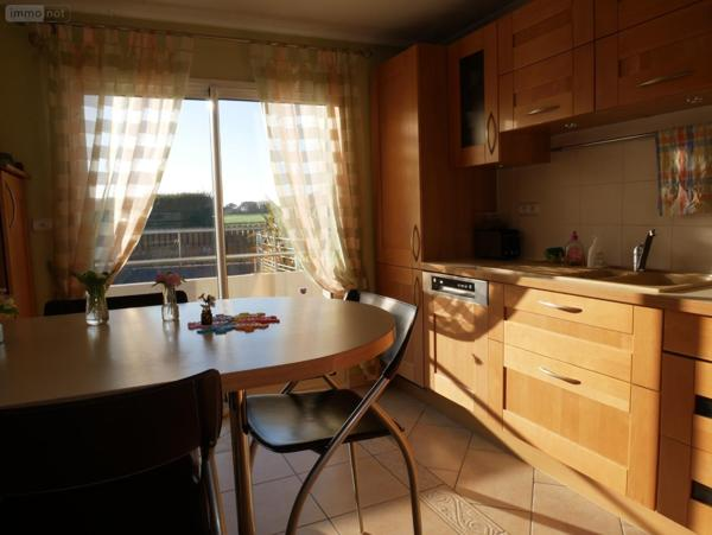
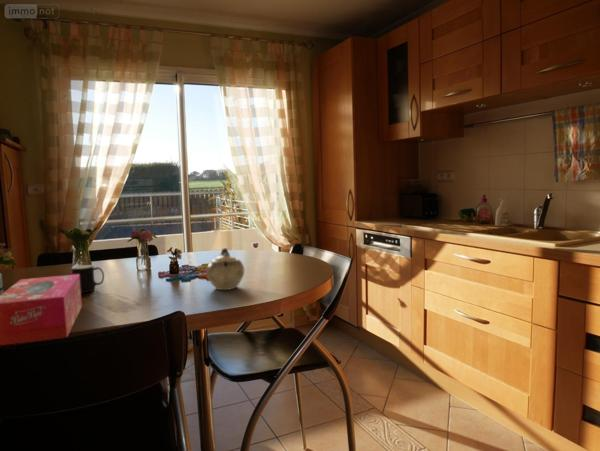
+ teapot [205,247,245,291]
+ tissue box [0,274,83,346]
+ cup [70,264,105,294]
